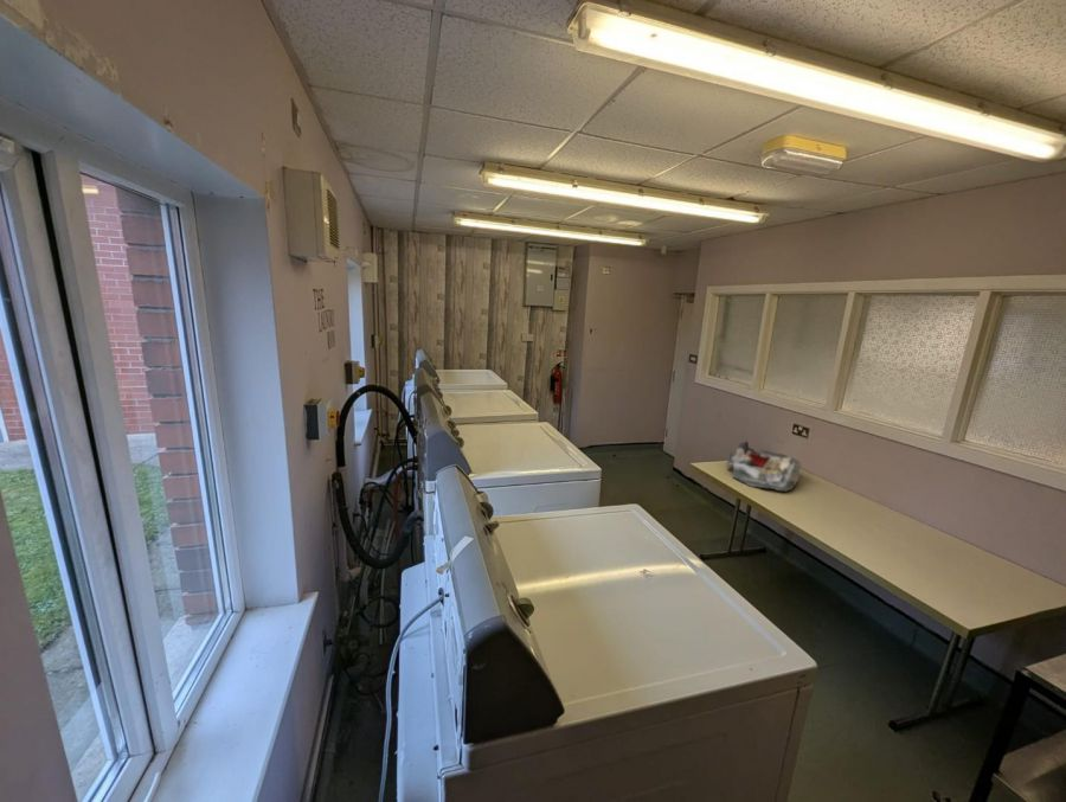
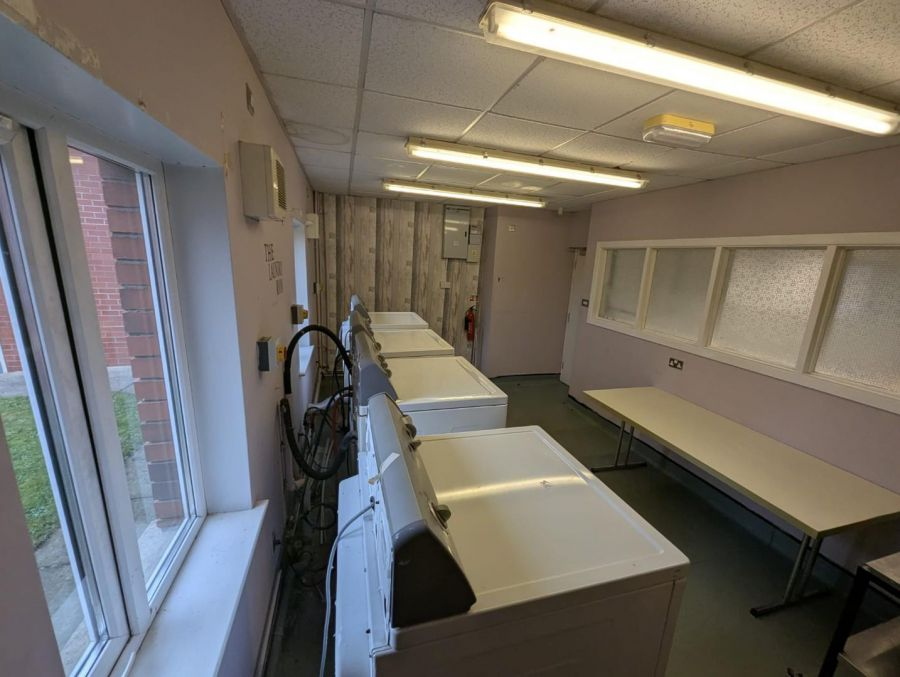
- laundry basket [725,440,803,492]
